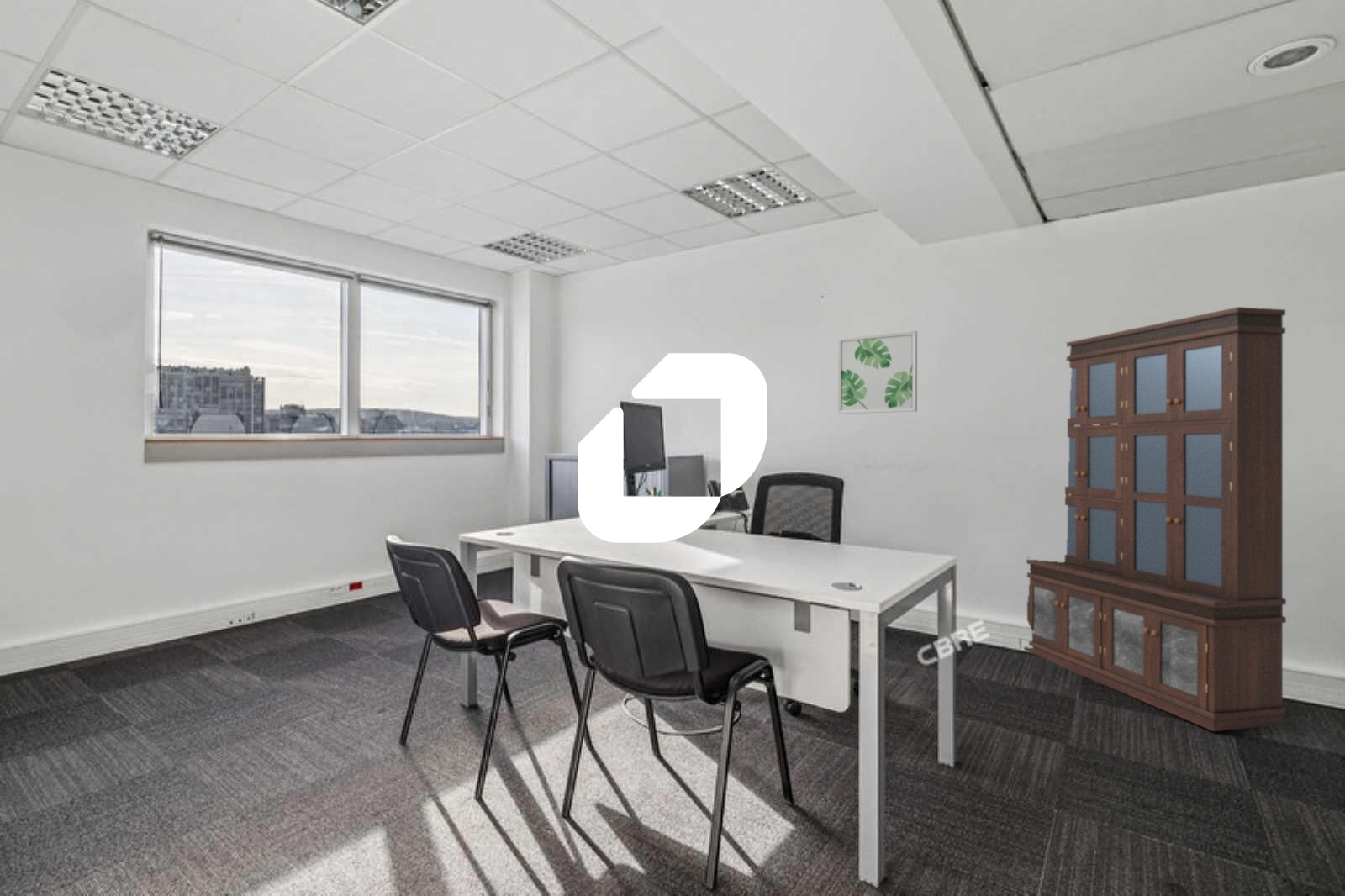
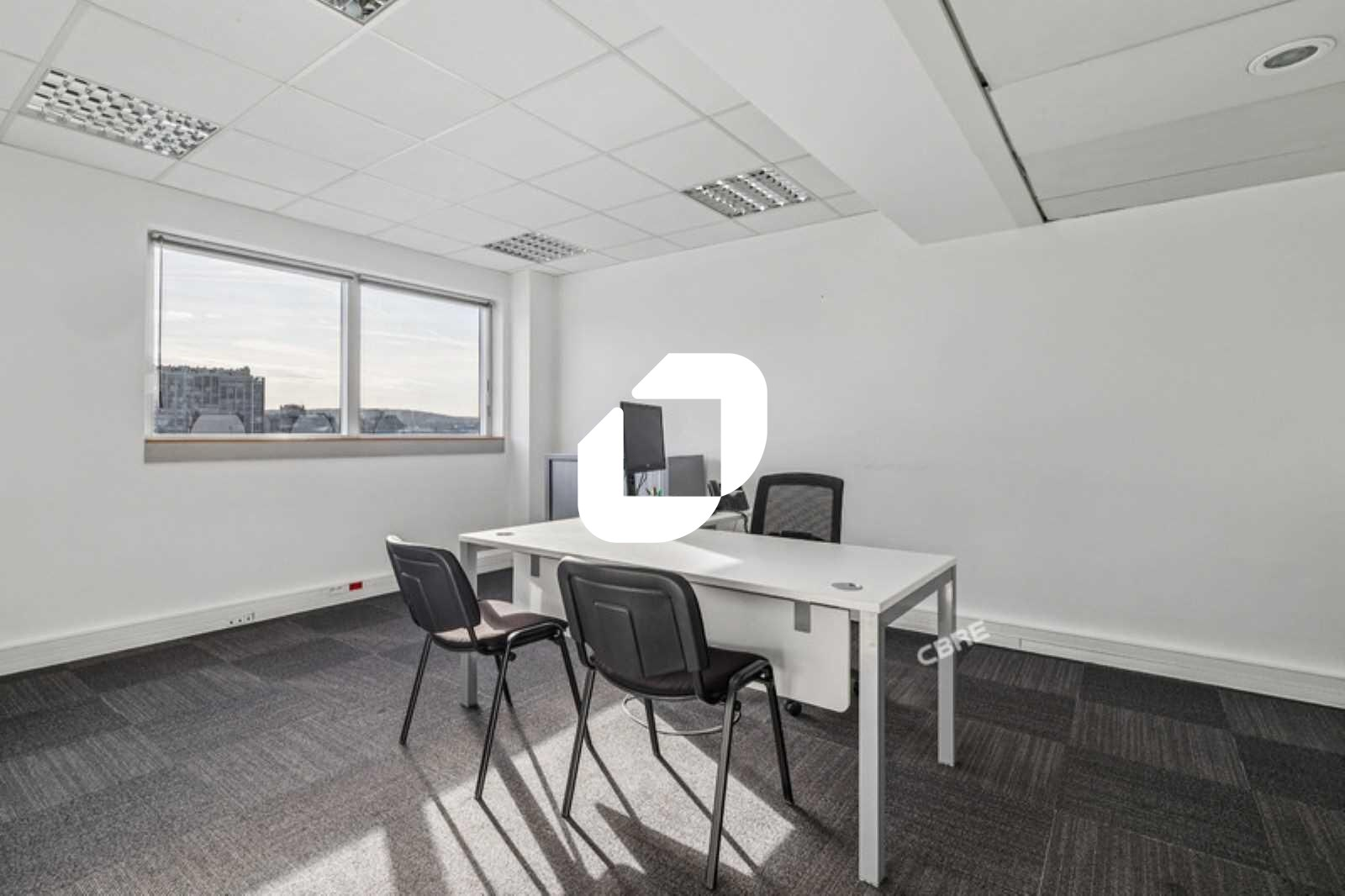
- bookcase [1023,306,1287,732]
- wall art [837,330,918,414]
